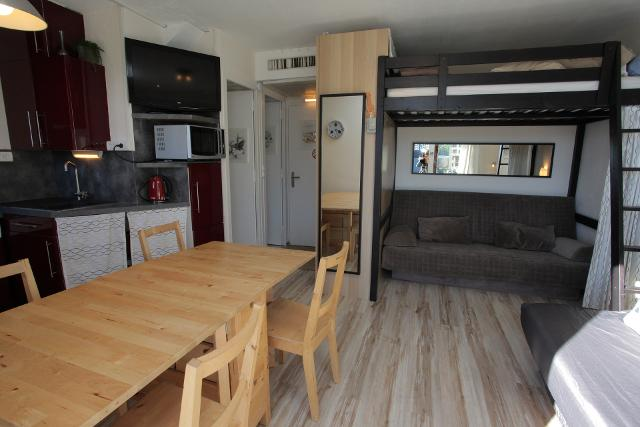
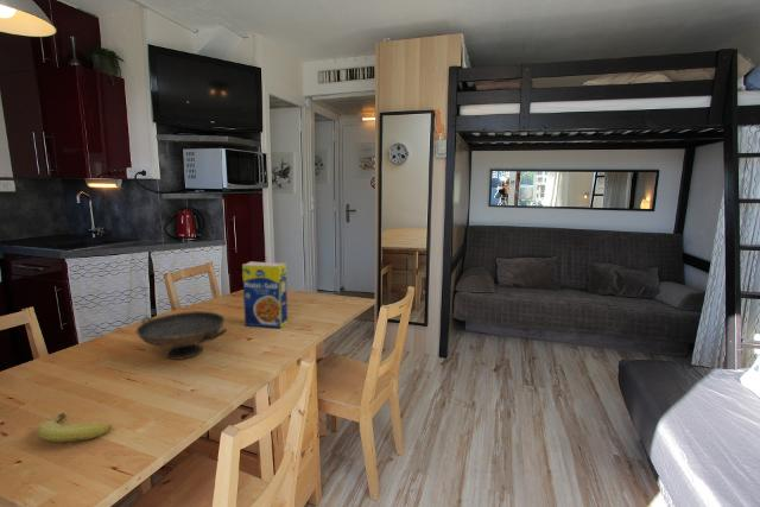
+ fruit [36,412,113,443]
+ legume [241,260,289,329]
+ decorative bowl [135,310,228,361]
